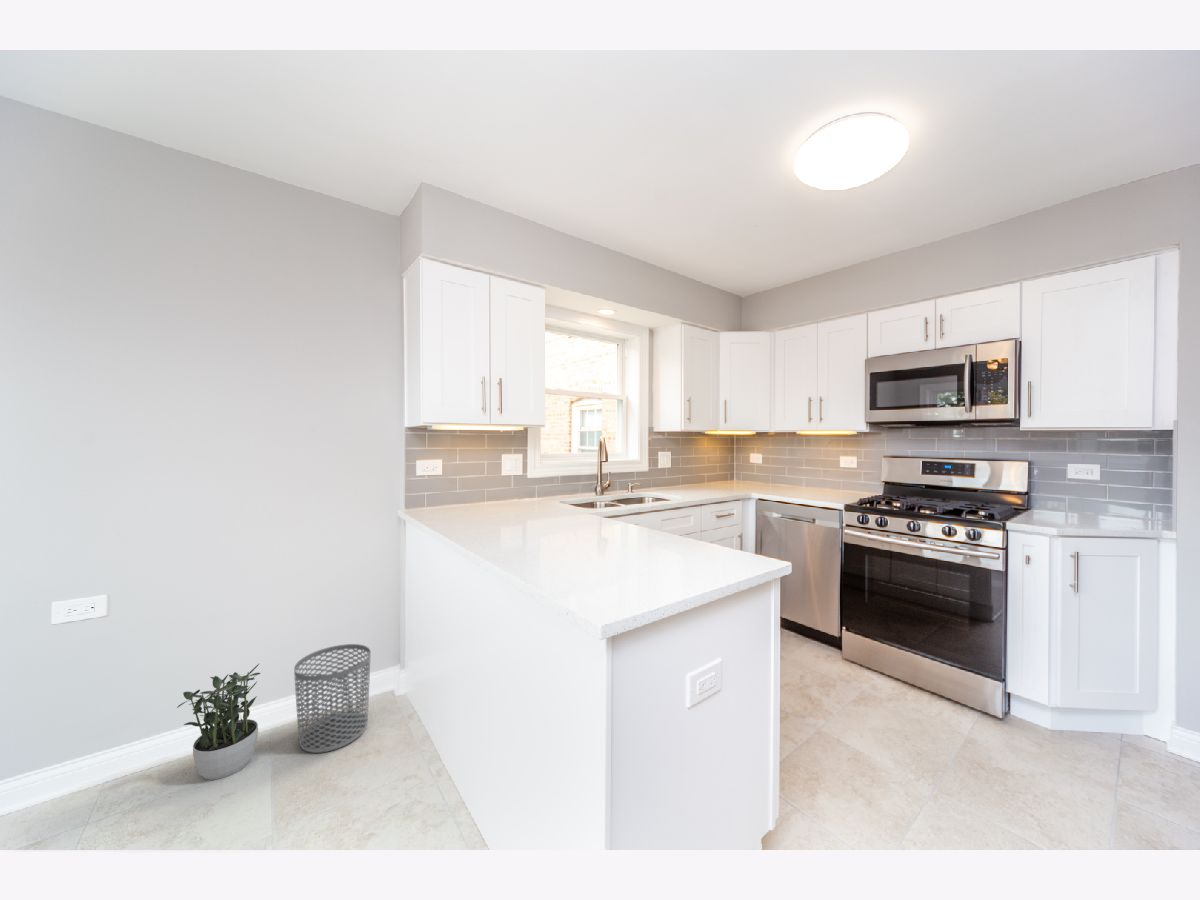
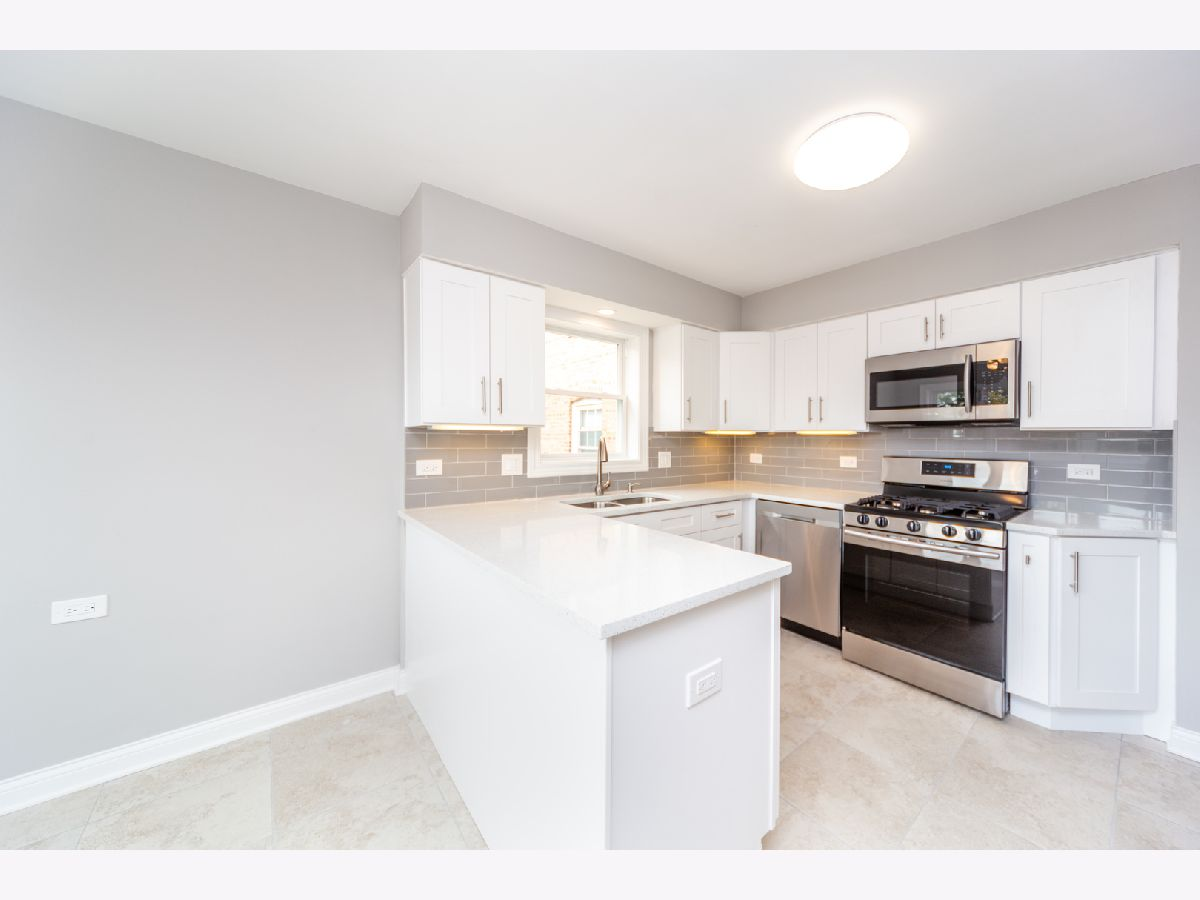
- potted plant [176,662,261,781]
- waste bin [293,643,371,754]
